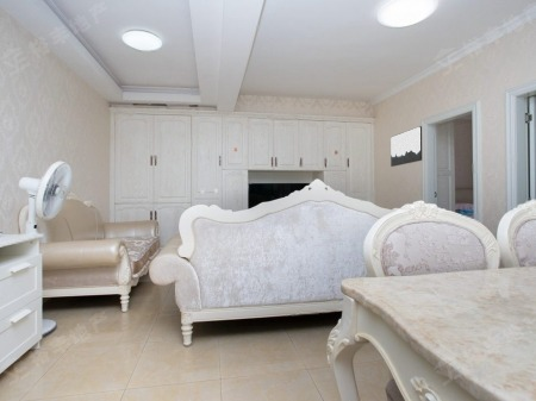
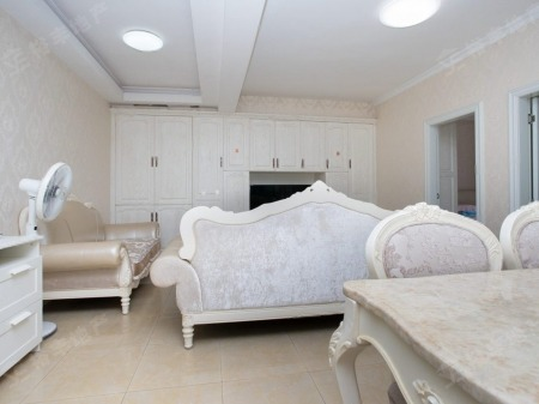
- wall art [389,125,423,168]
